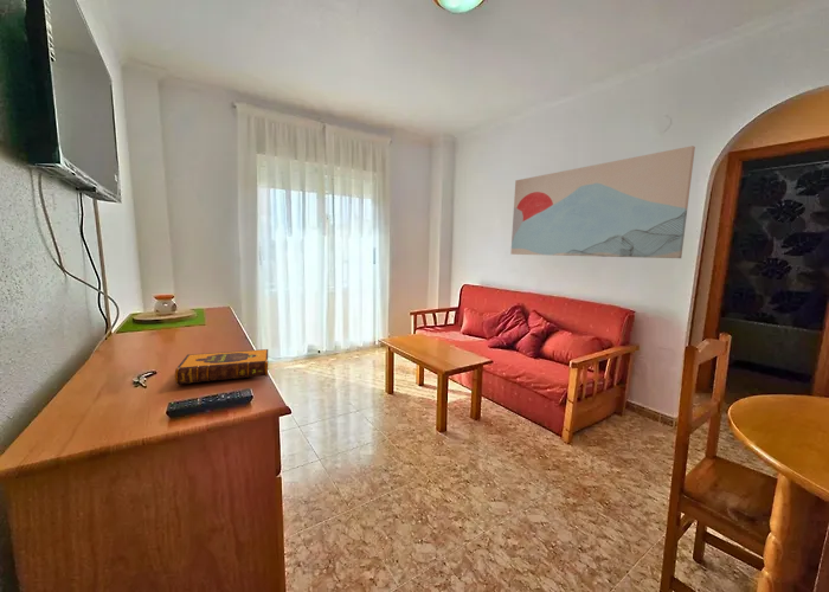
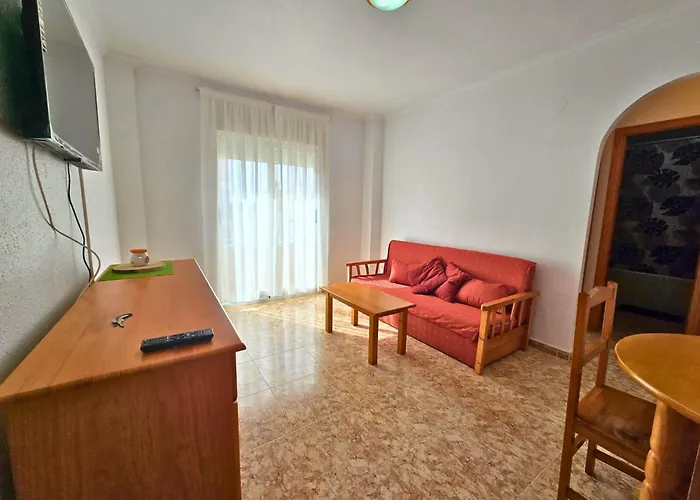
- wall art [509,144,696,259]
- hardback book [174,348,269,386]
